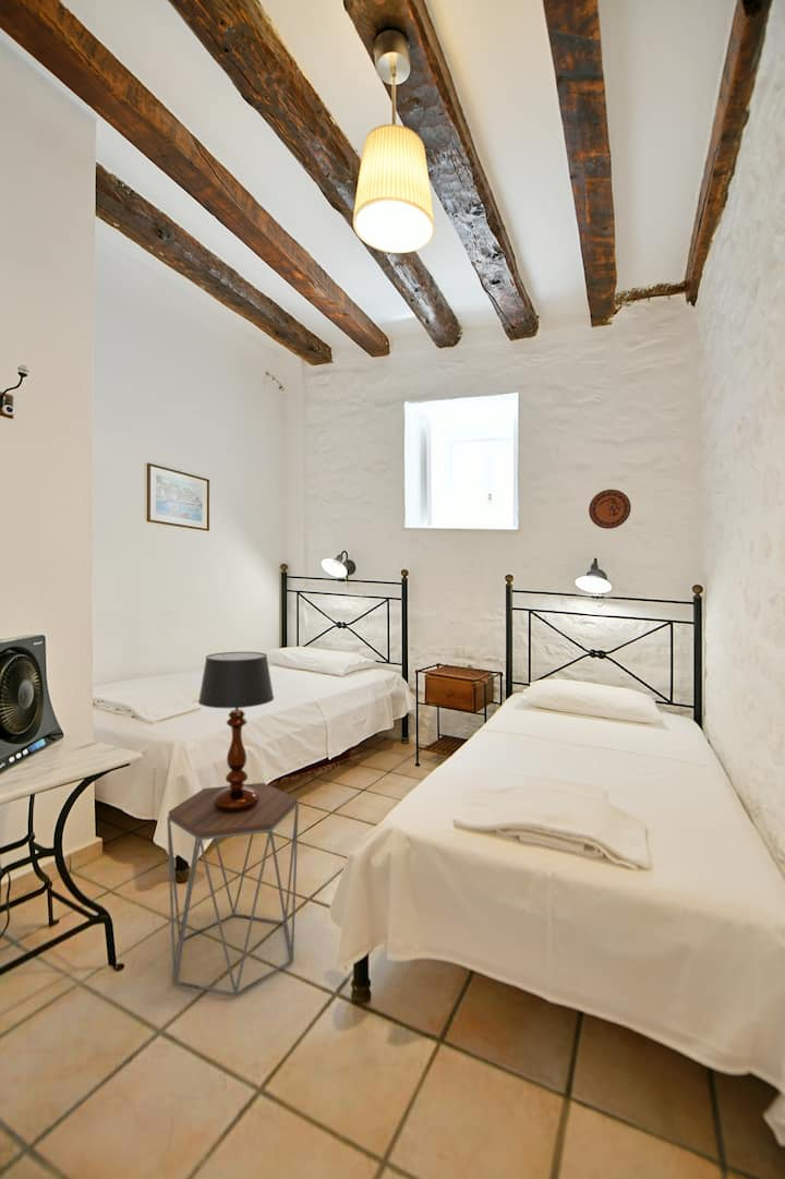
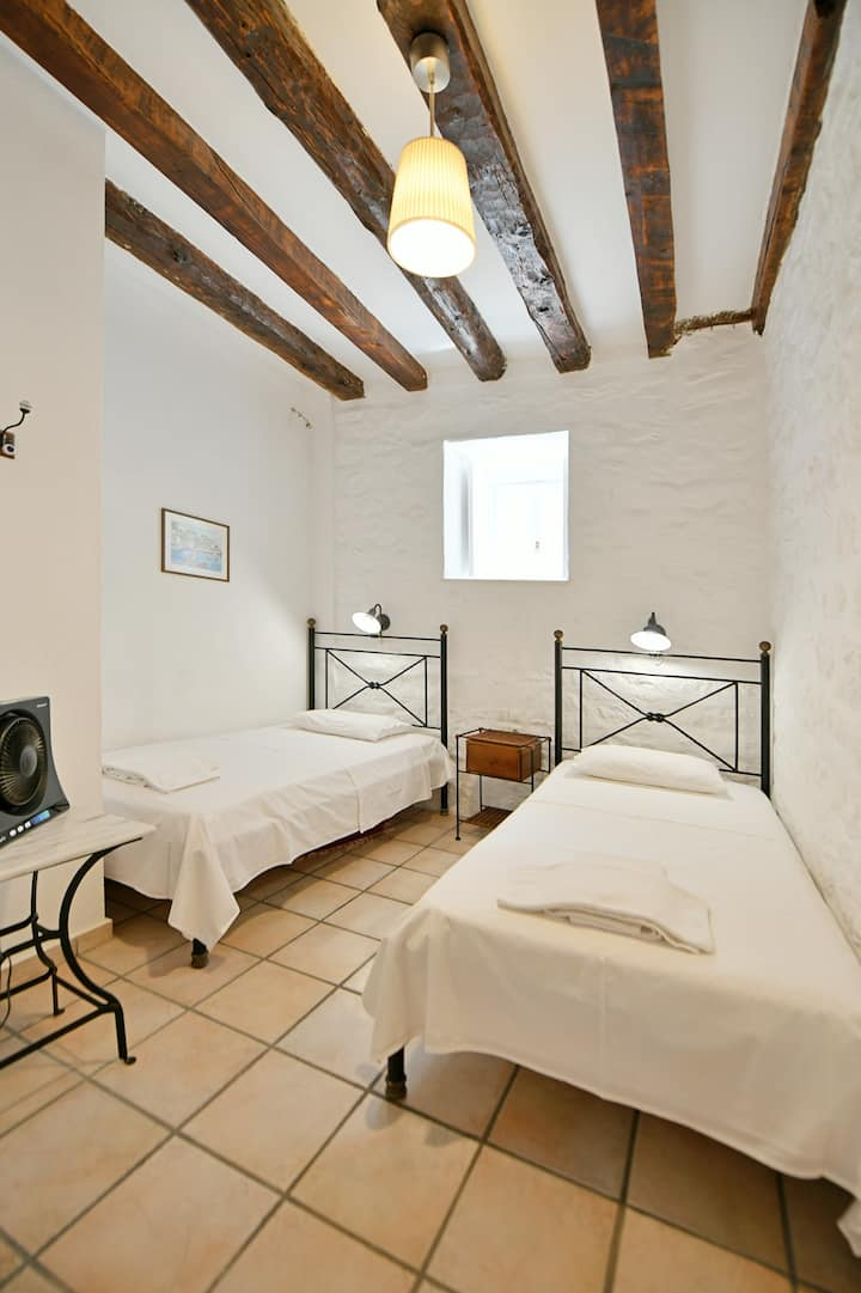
- table lamp [197,651,275,813]
- decorative plate [588,489,632,530]
- side table [166,782,300,997]
